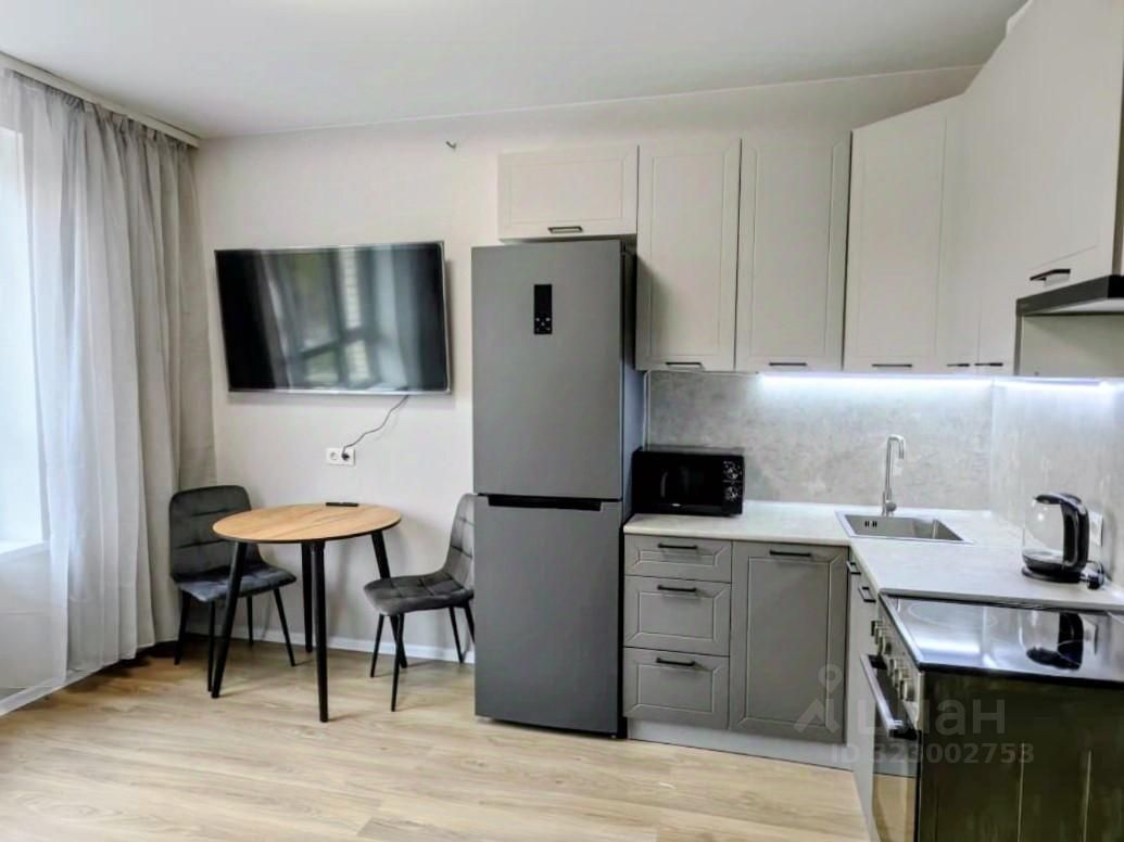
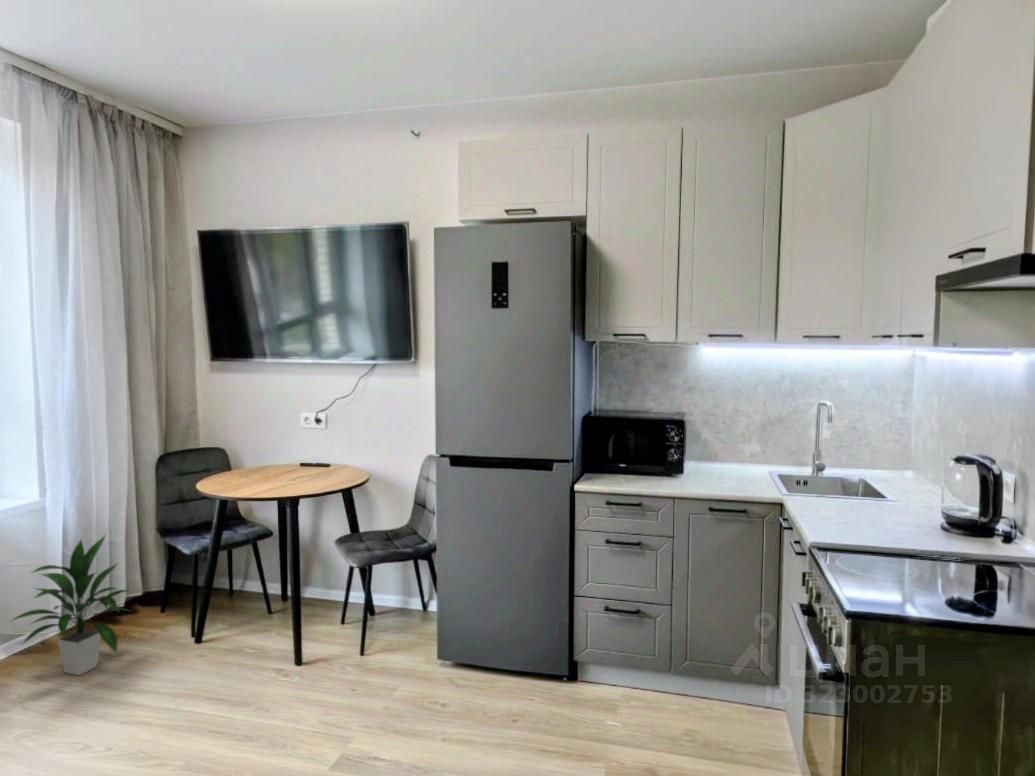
+ indoor plant [5,534,134,676]
